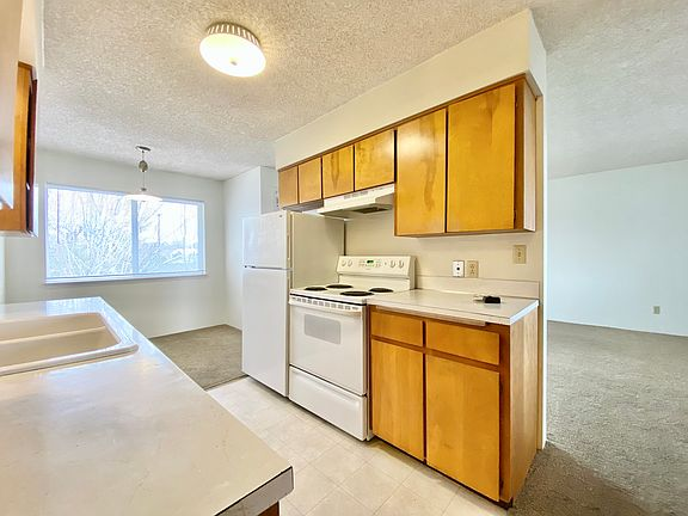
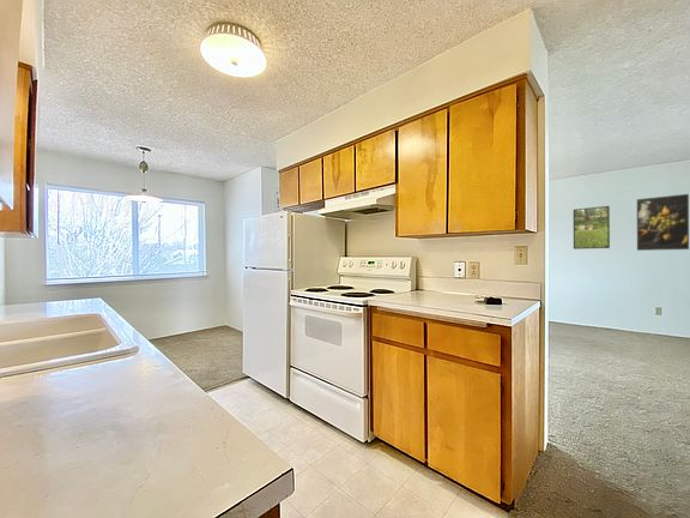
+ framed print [573,205,611,251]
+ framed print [636,193,690,252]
